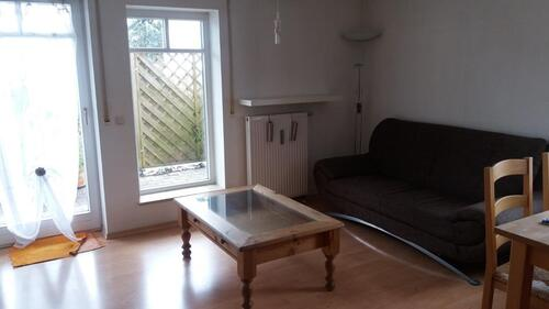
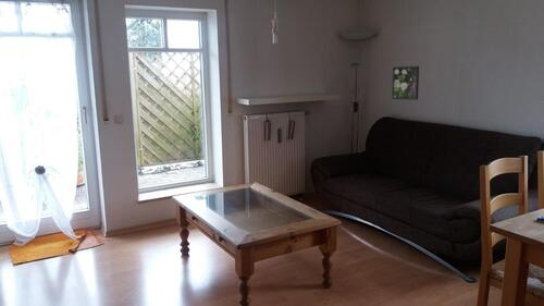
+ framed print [391,65,420,101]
